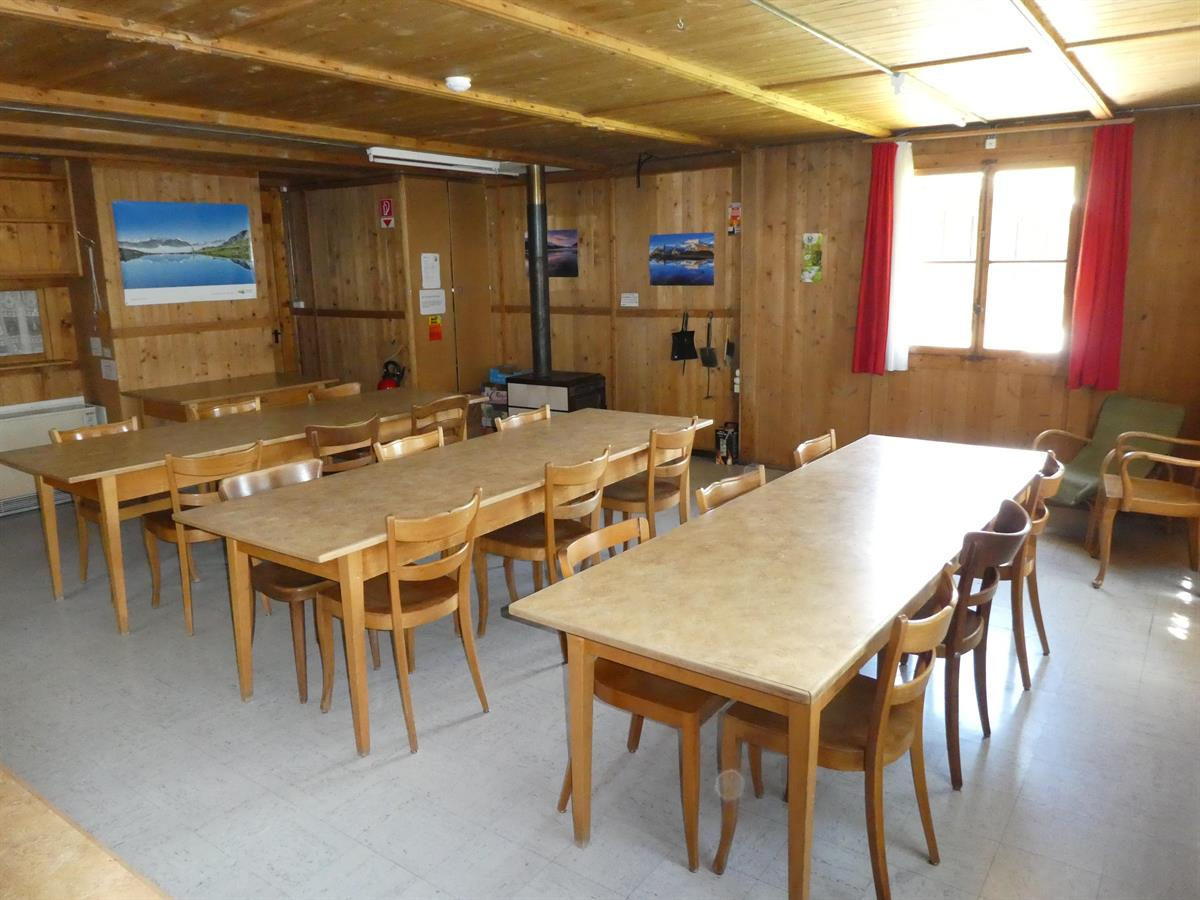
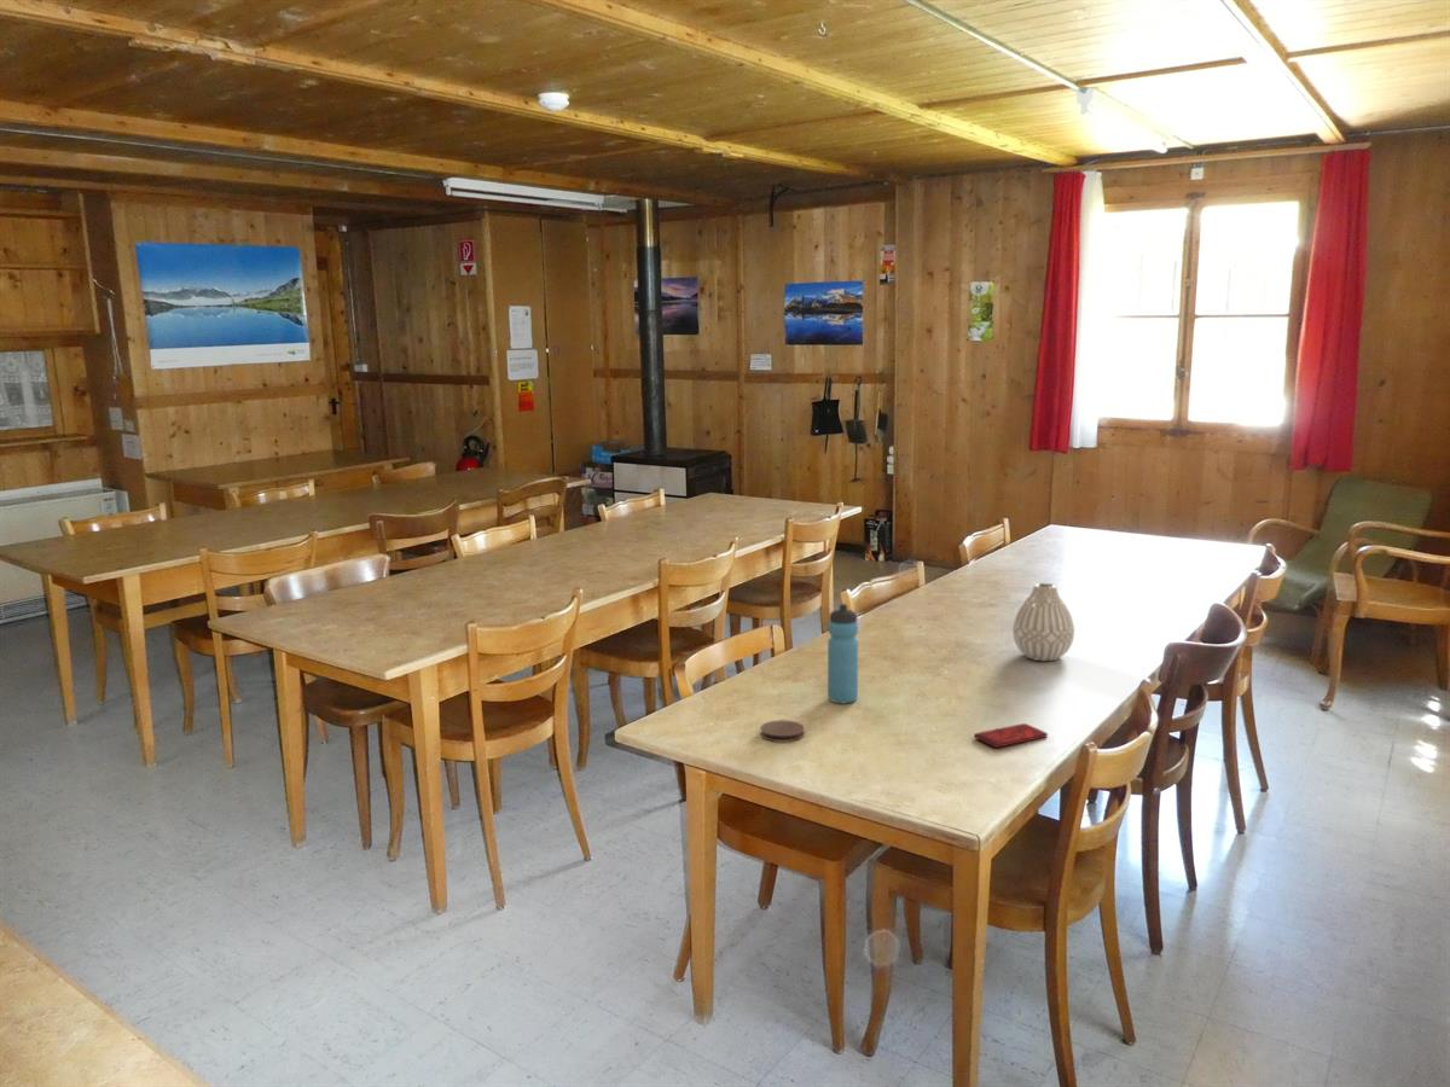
+ smartphone [973,722,1049,749]
+ vase [1011,582,1075,662]
+ coaster [759,719,806,743]
+ water bottle [826,603,859,704]
